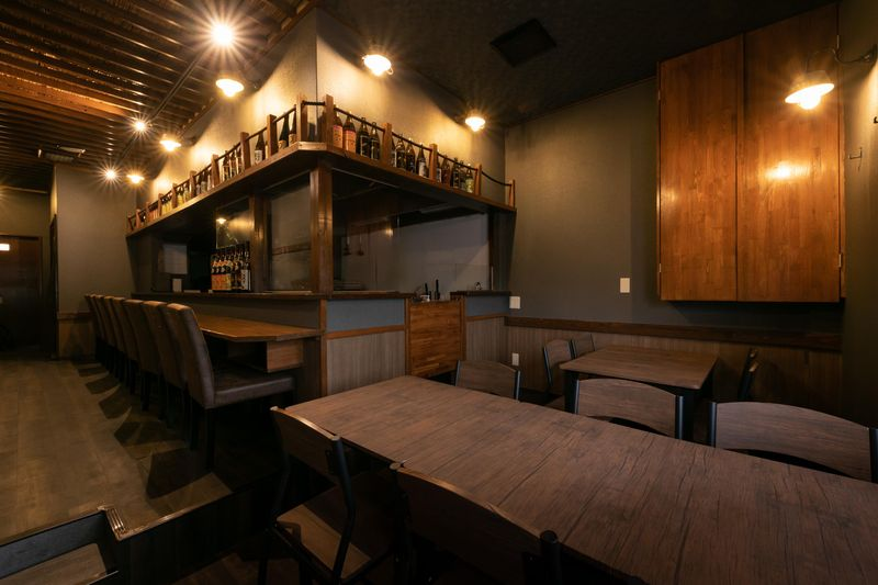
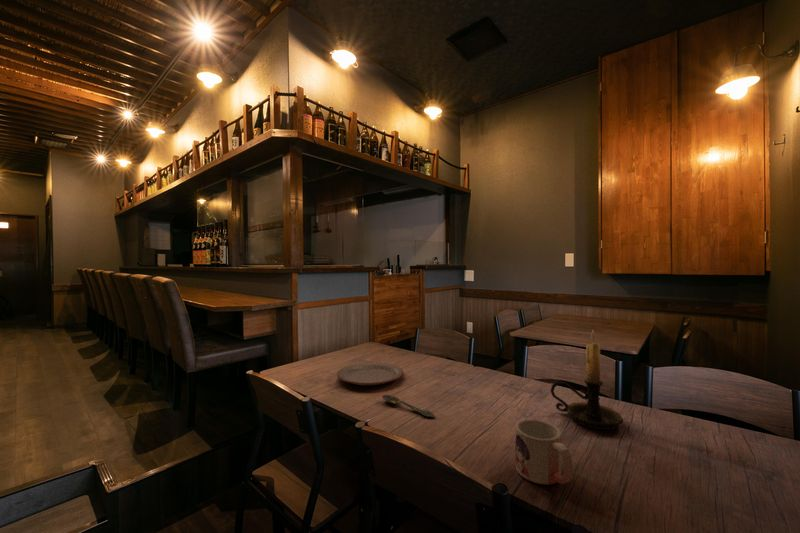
+ spoon [382,394,436,418]
+ plate [336,361,404,386]
+ mug [514,419,574,486]
+ candle holder [549,329,624,431]
